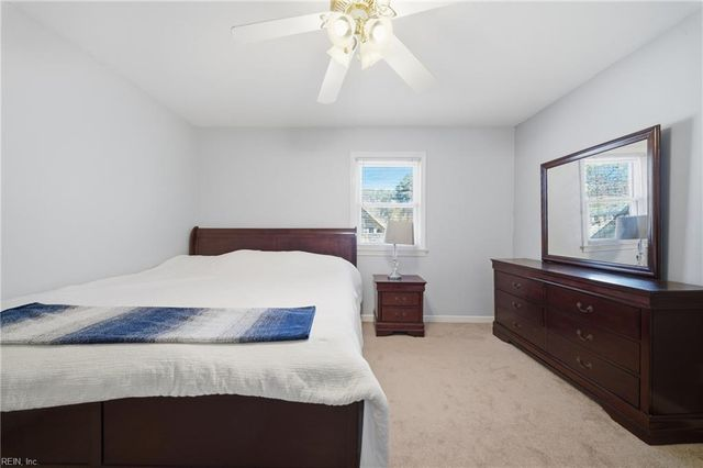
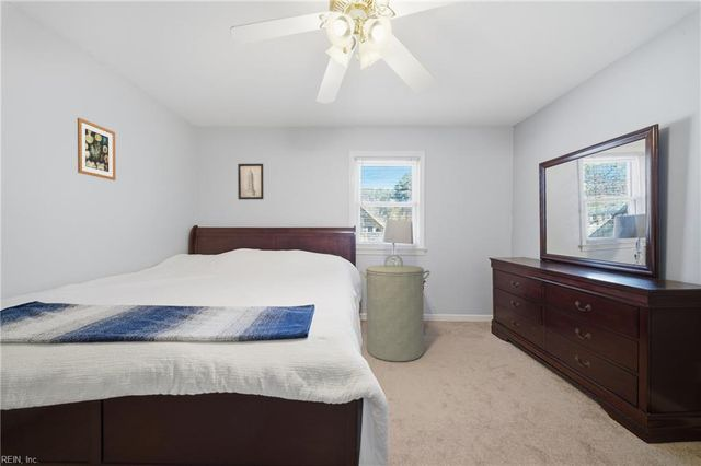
+ wall art [77,117,116,182]
+ wall art [237,163,265,200]
+ laundry hamper [358,254,430,363]
